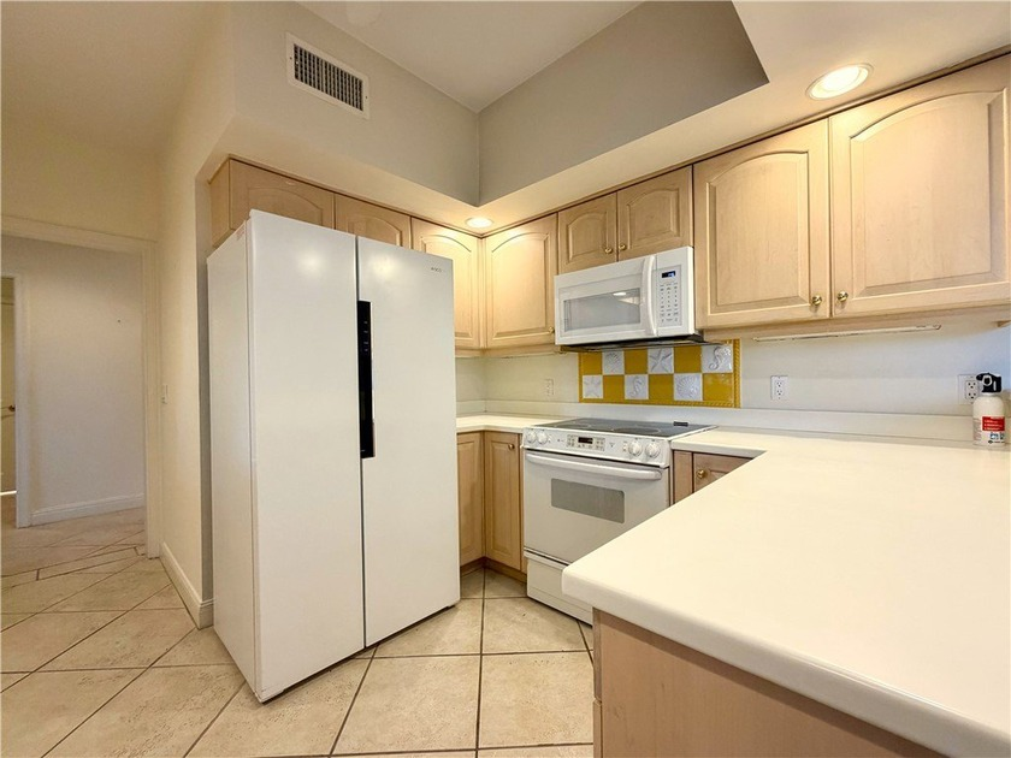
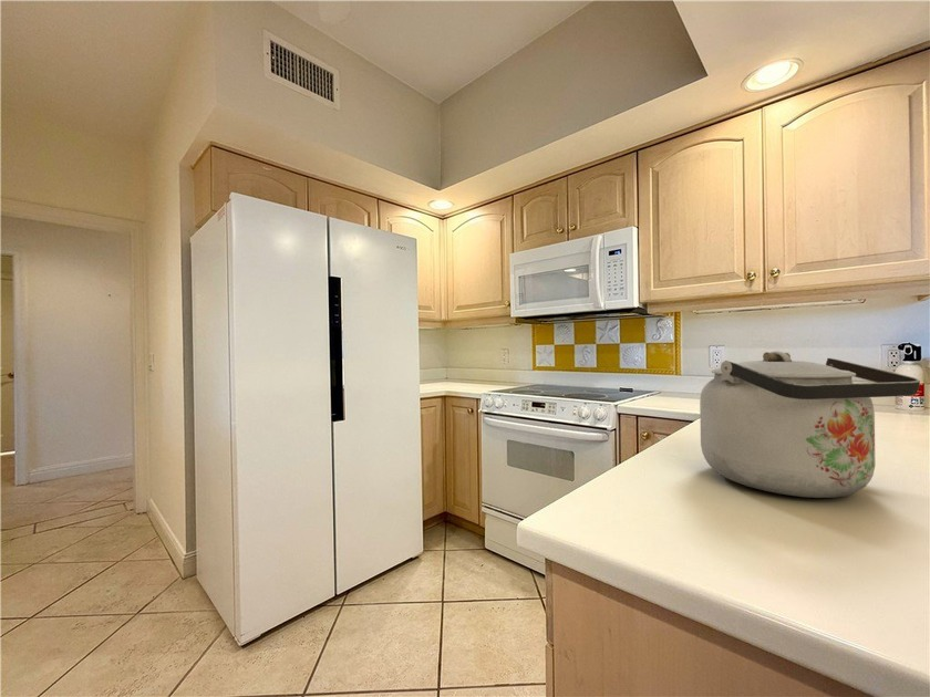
+ kettle [699,350,921,499]
